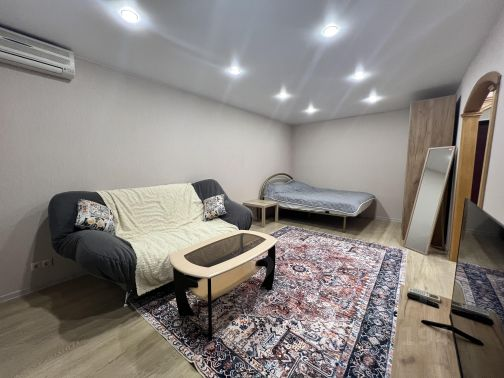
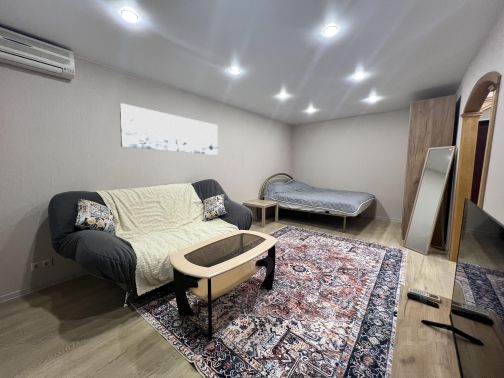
+ wall art [119,102,219,156]
